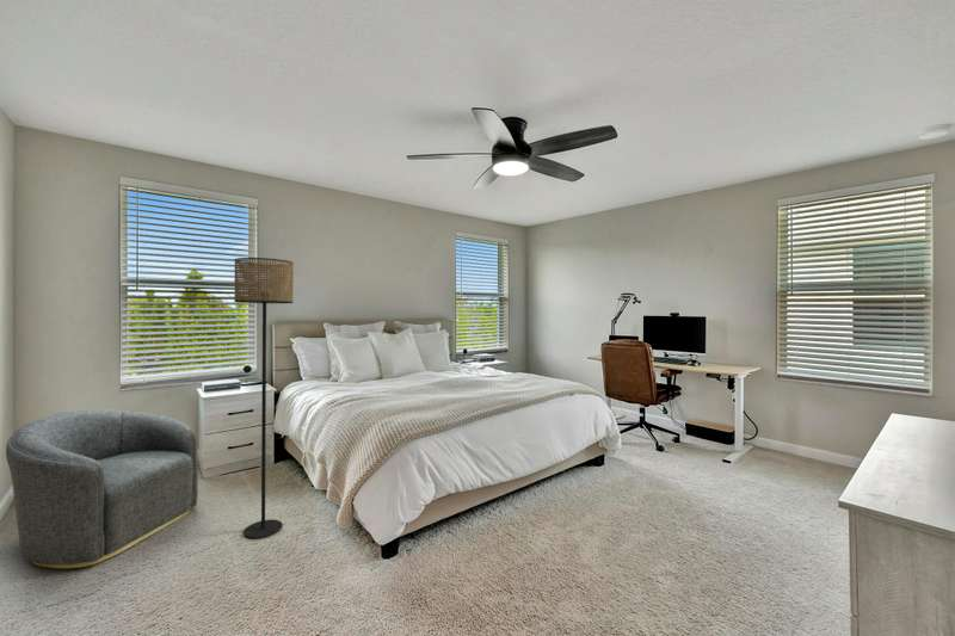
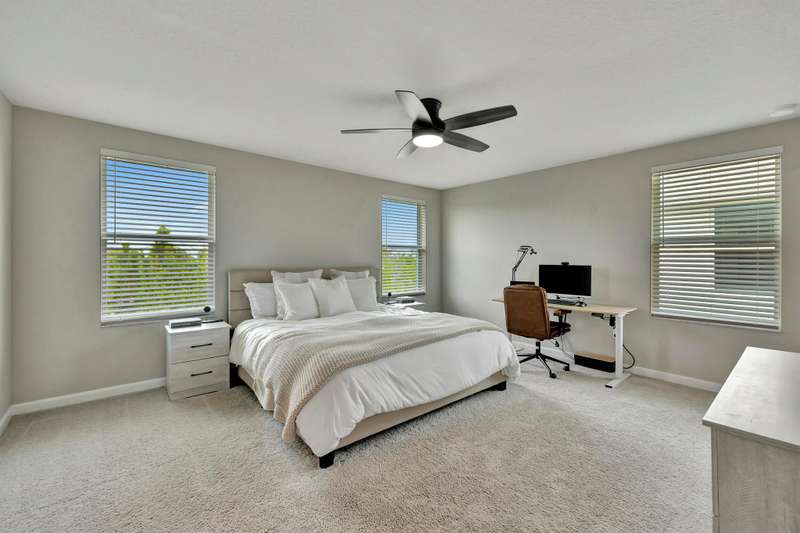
- floor lamp [233,257,295,539]
- armchair [5,408,199,569]
